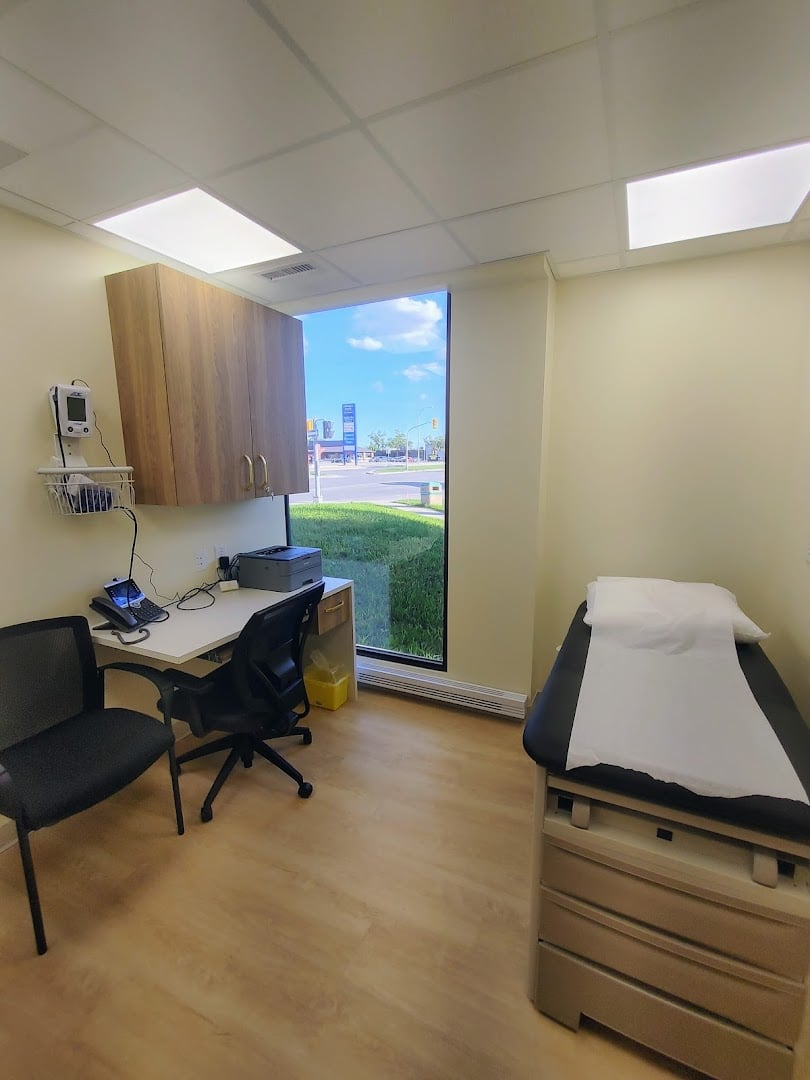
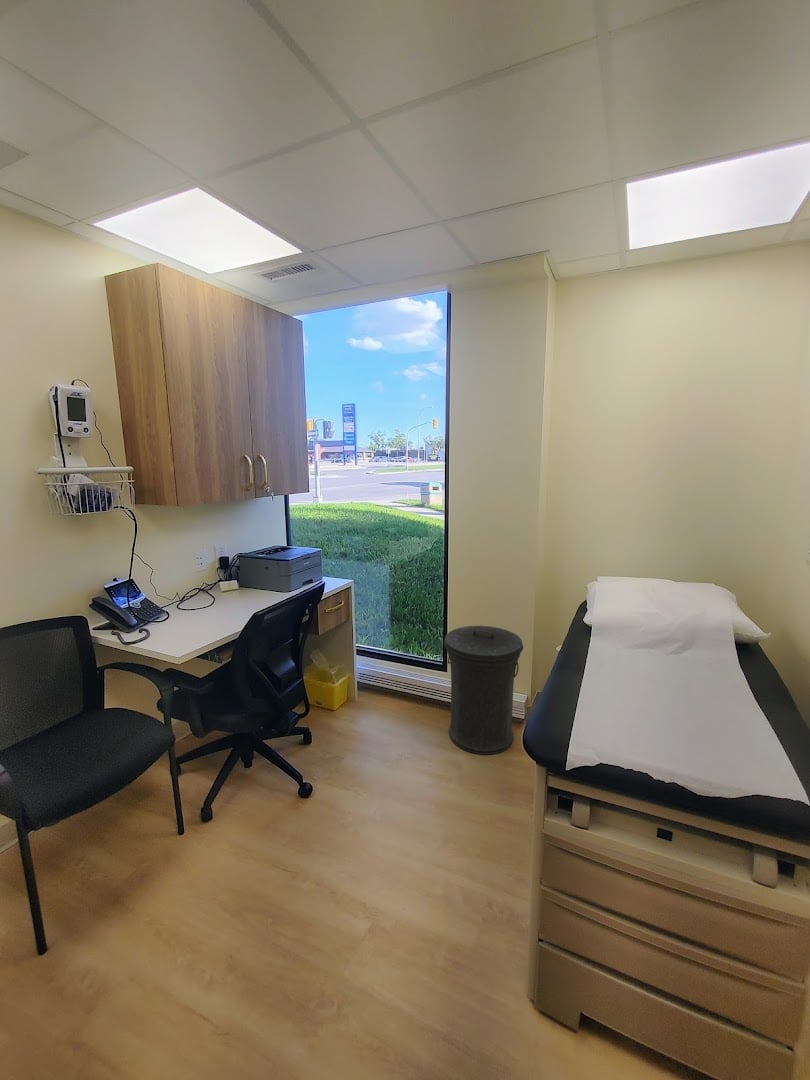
+ trash can [443,625,524,756]
